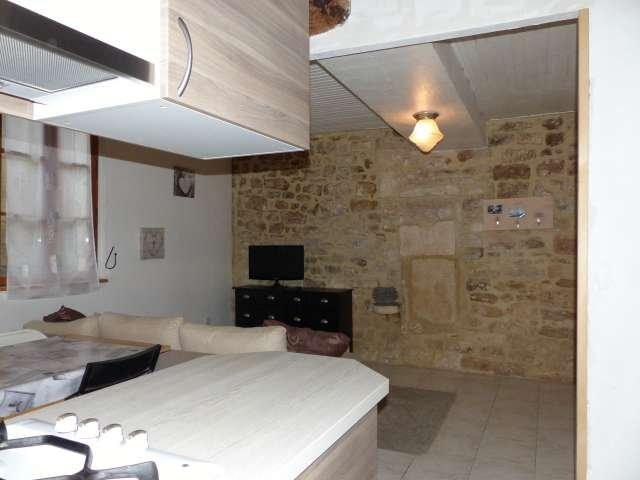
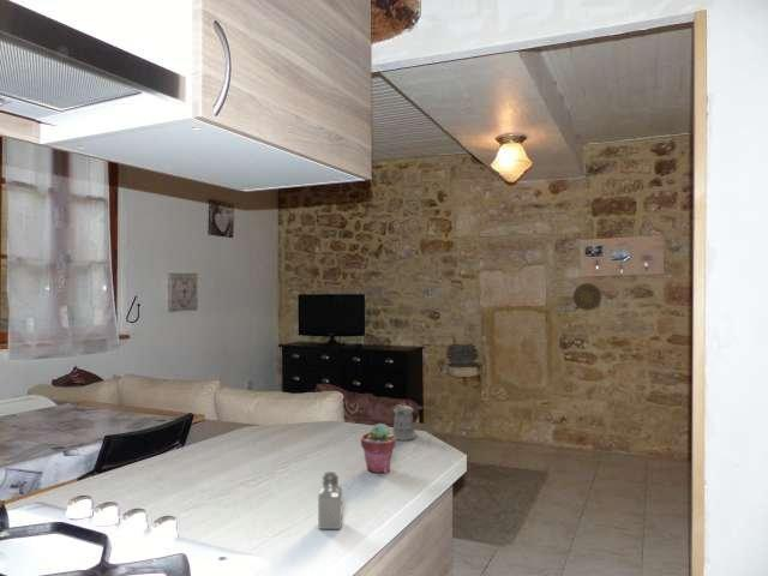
+ saltshaker [317,470,343,530]
+ potted succulent [360,422,397,474]
+ decorative plate [571,282,602,312]
+ pepper shaker [390,404,425,442]
